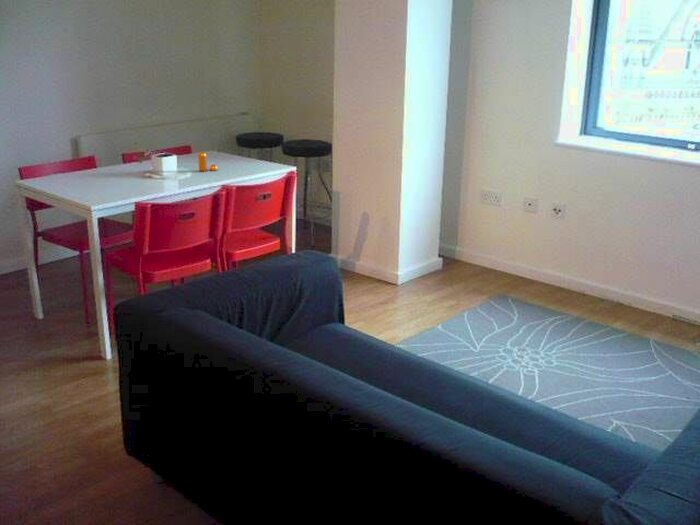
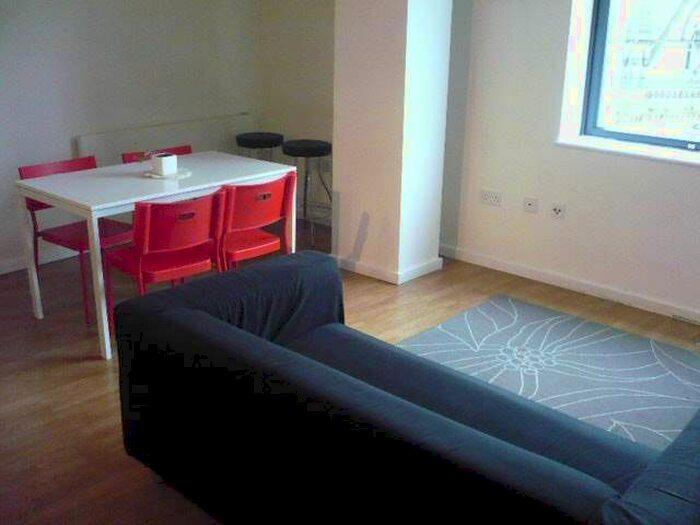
- pepper shaker [197,151,219,172]
